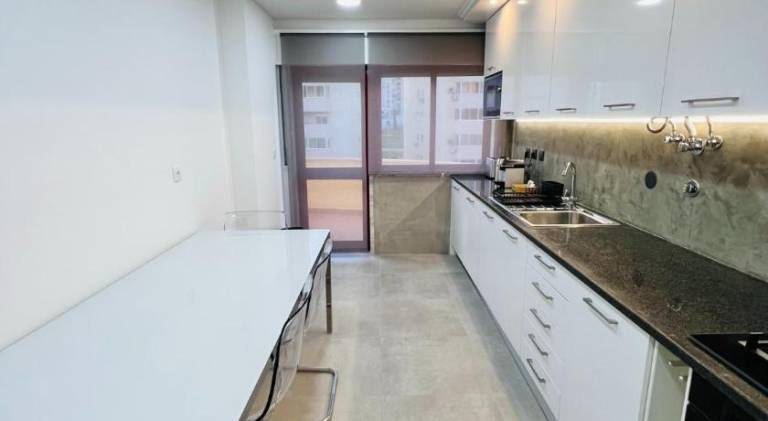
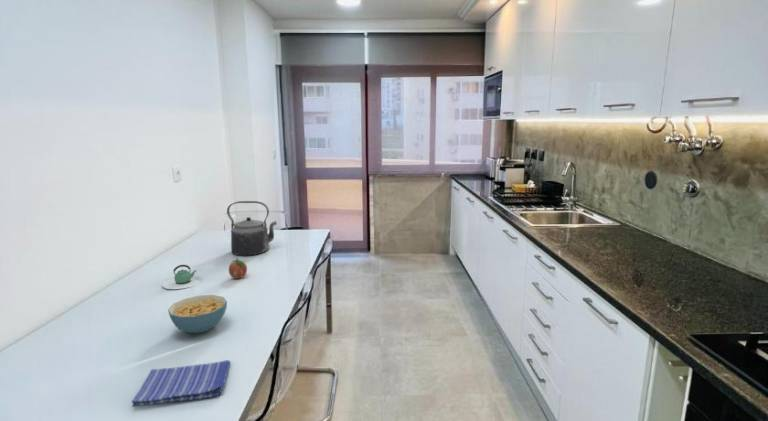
+ teapot [162,264,201,290]
+ kettle [226,200,278,256]
+ fruit [228,257,248,280]
+ dish towel [130,359,231,408]
+ cereal bowl [167,294,228,334]
